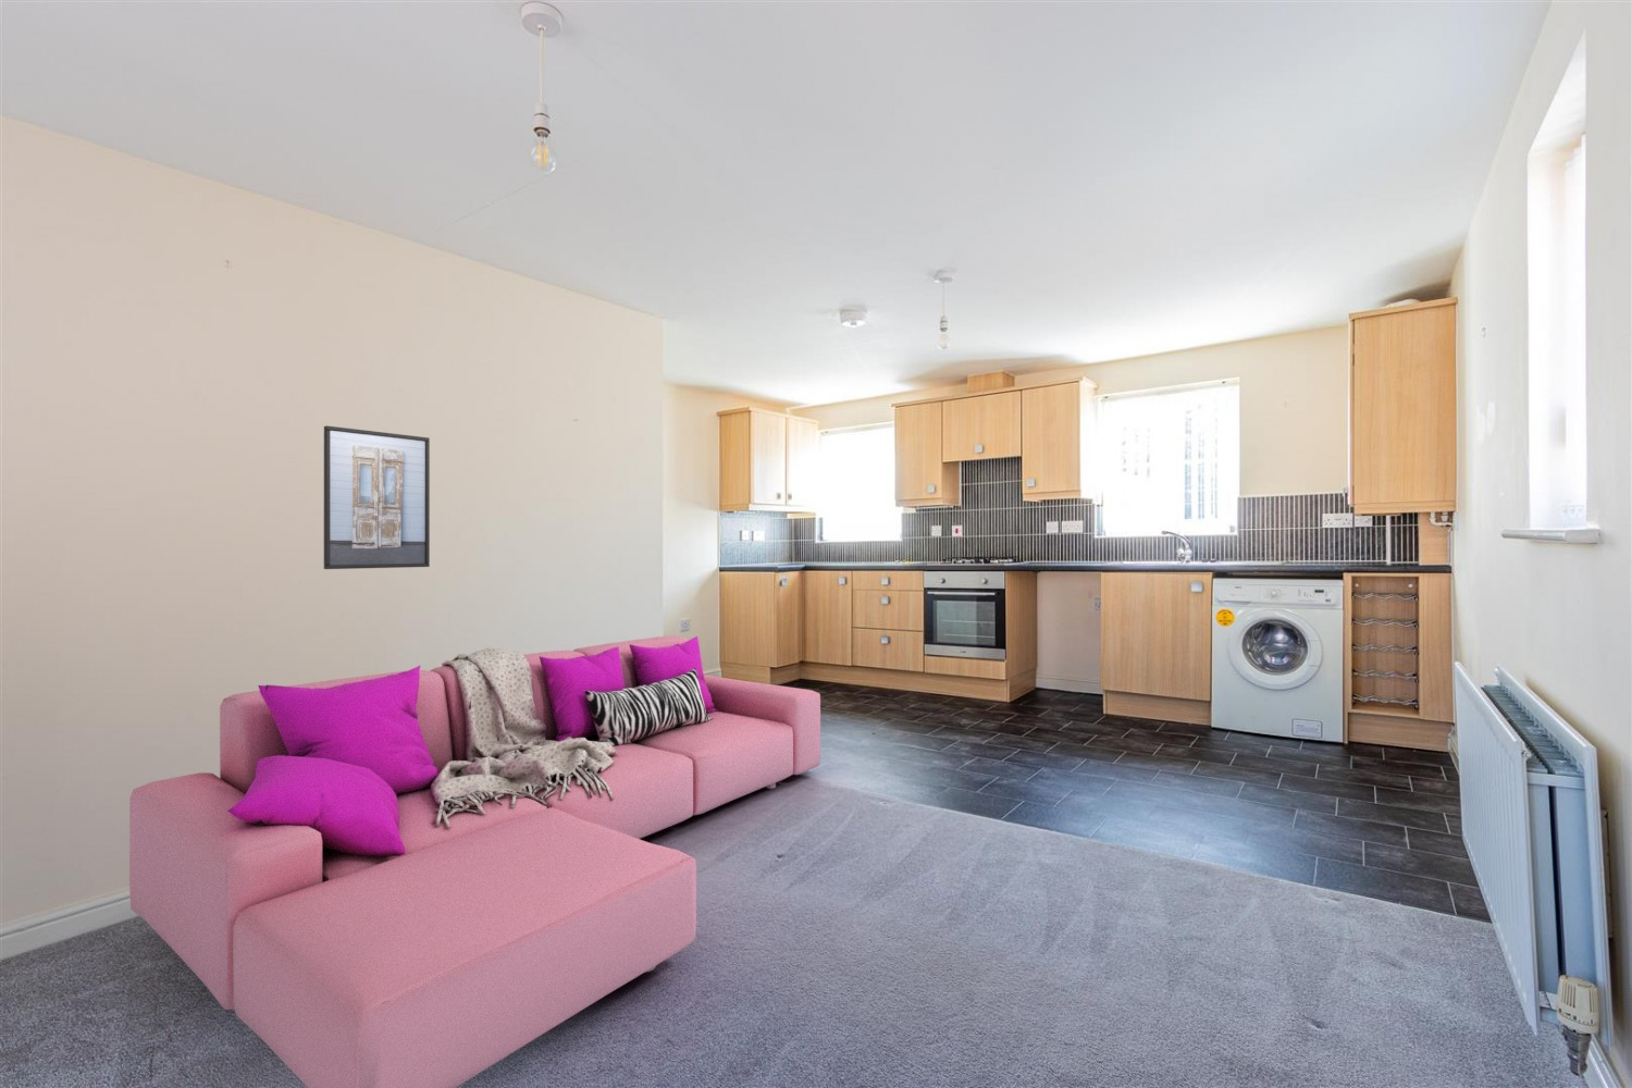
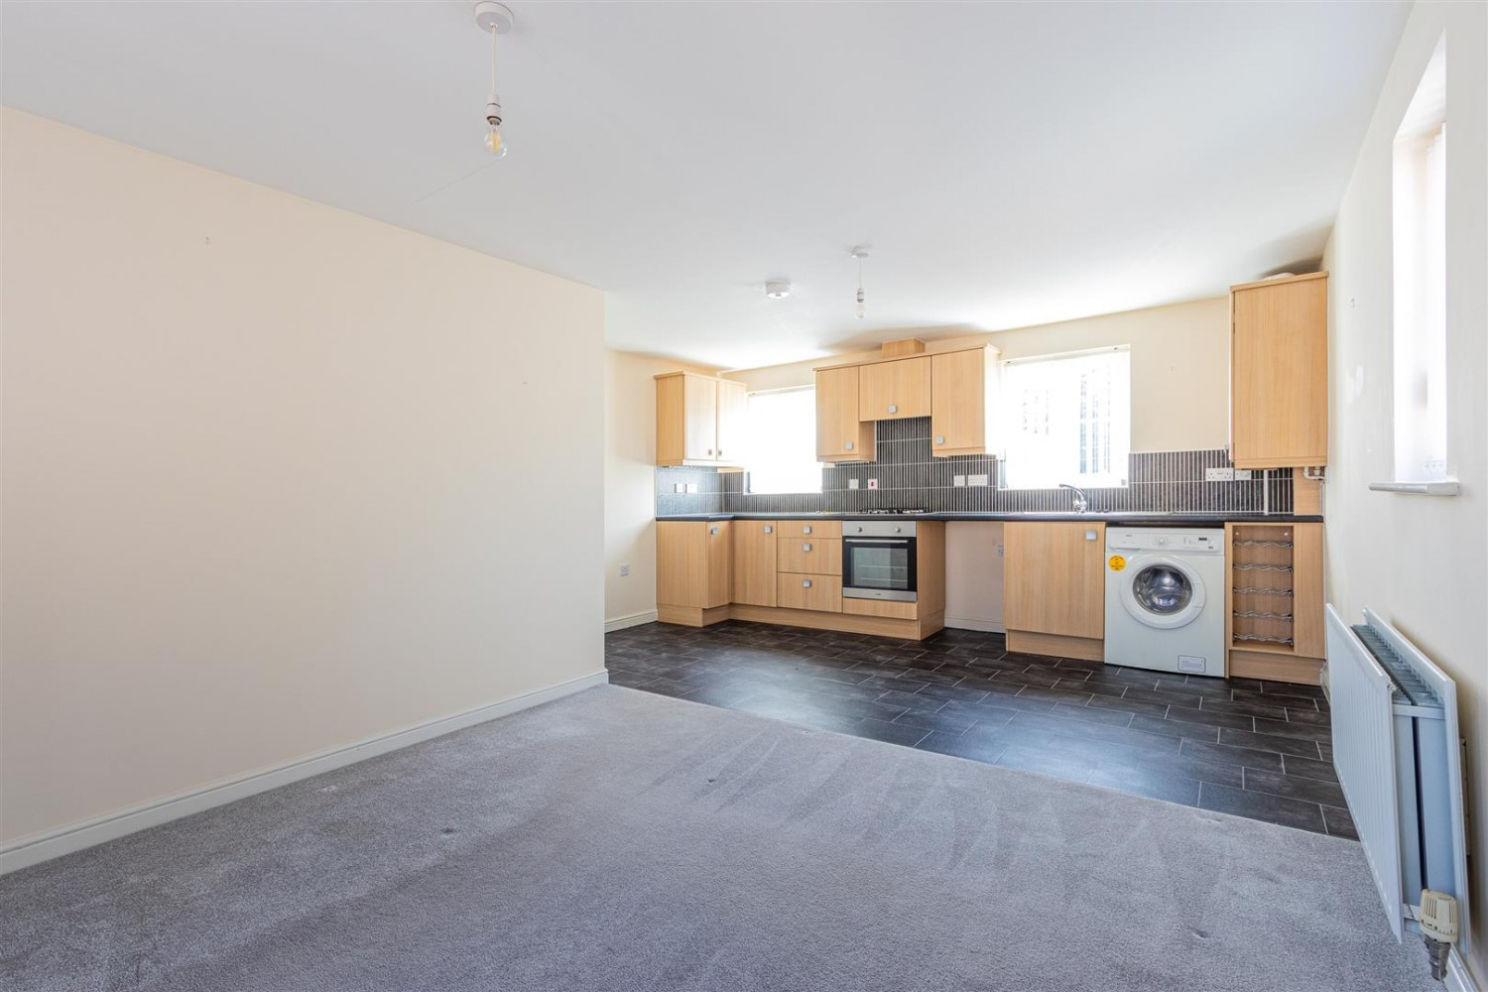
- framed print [323,424,431,571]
- sofa [129,634,821,1088]
